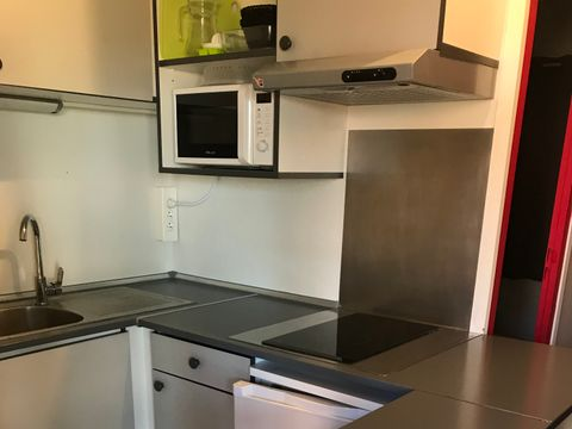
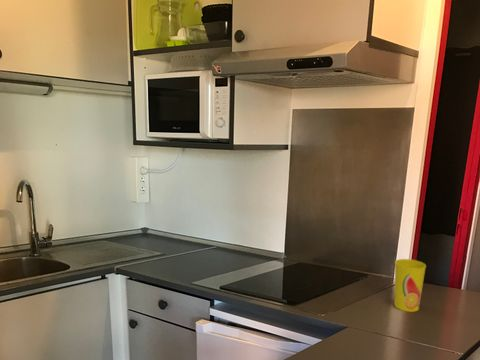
+ cup [393,258,427,313]
